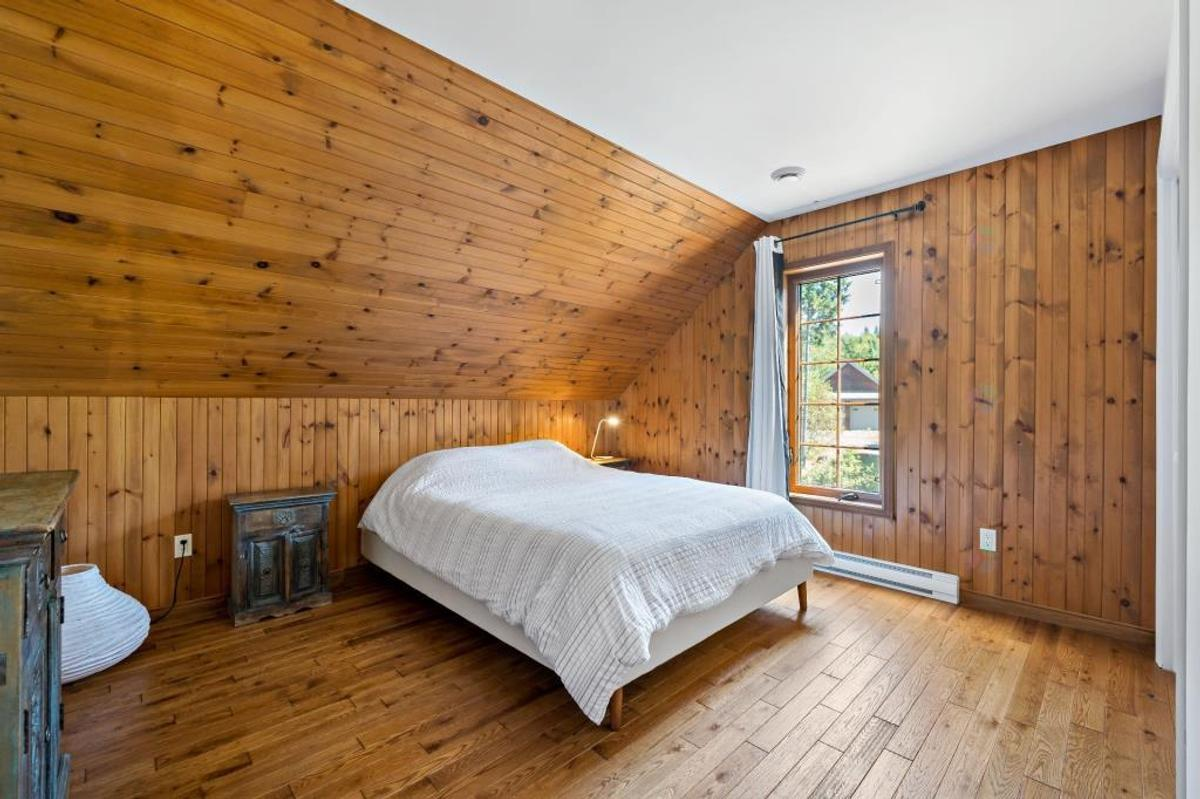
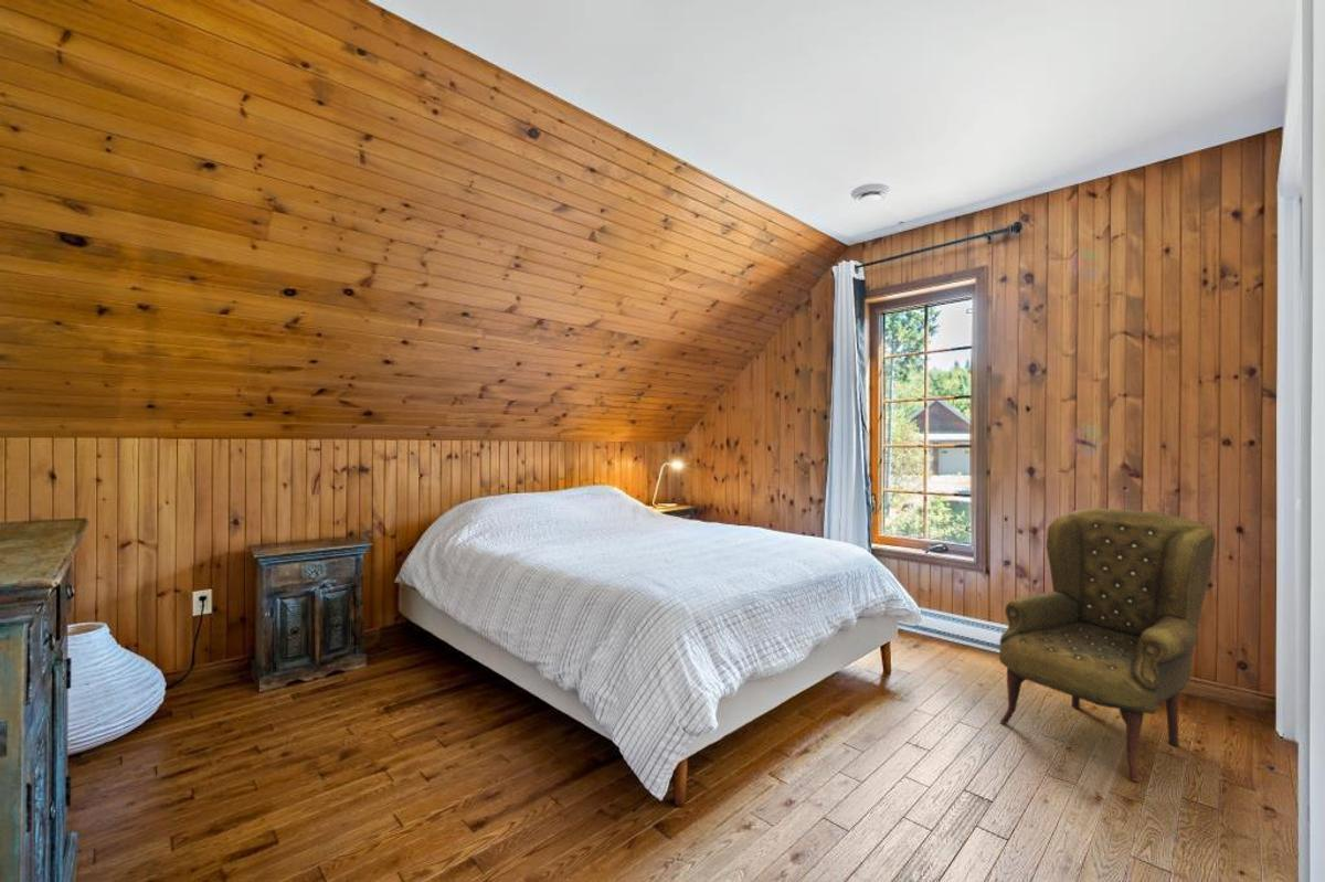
+ armchair [998,507,1217,783]
